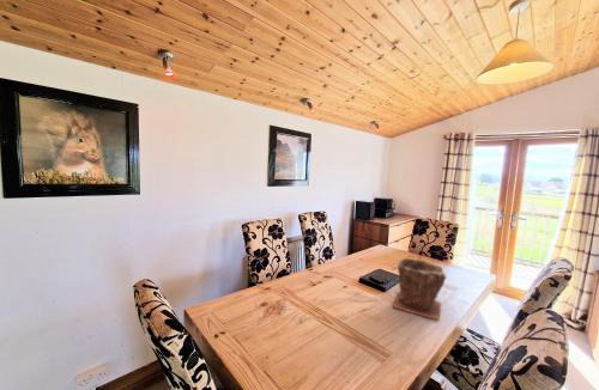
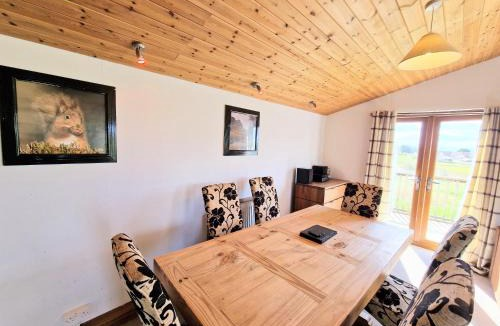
- plant pot [392,257,448,322]
